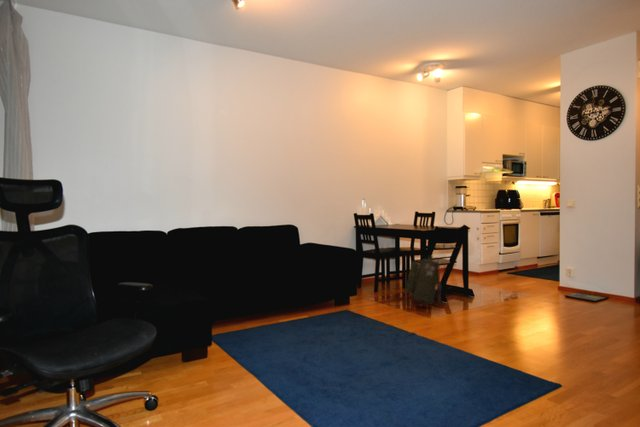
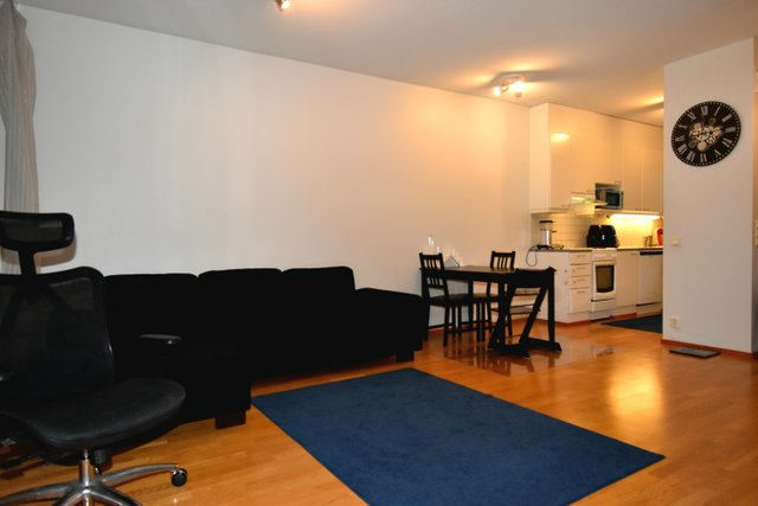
- backpack [403,255,442,309]
